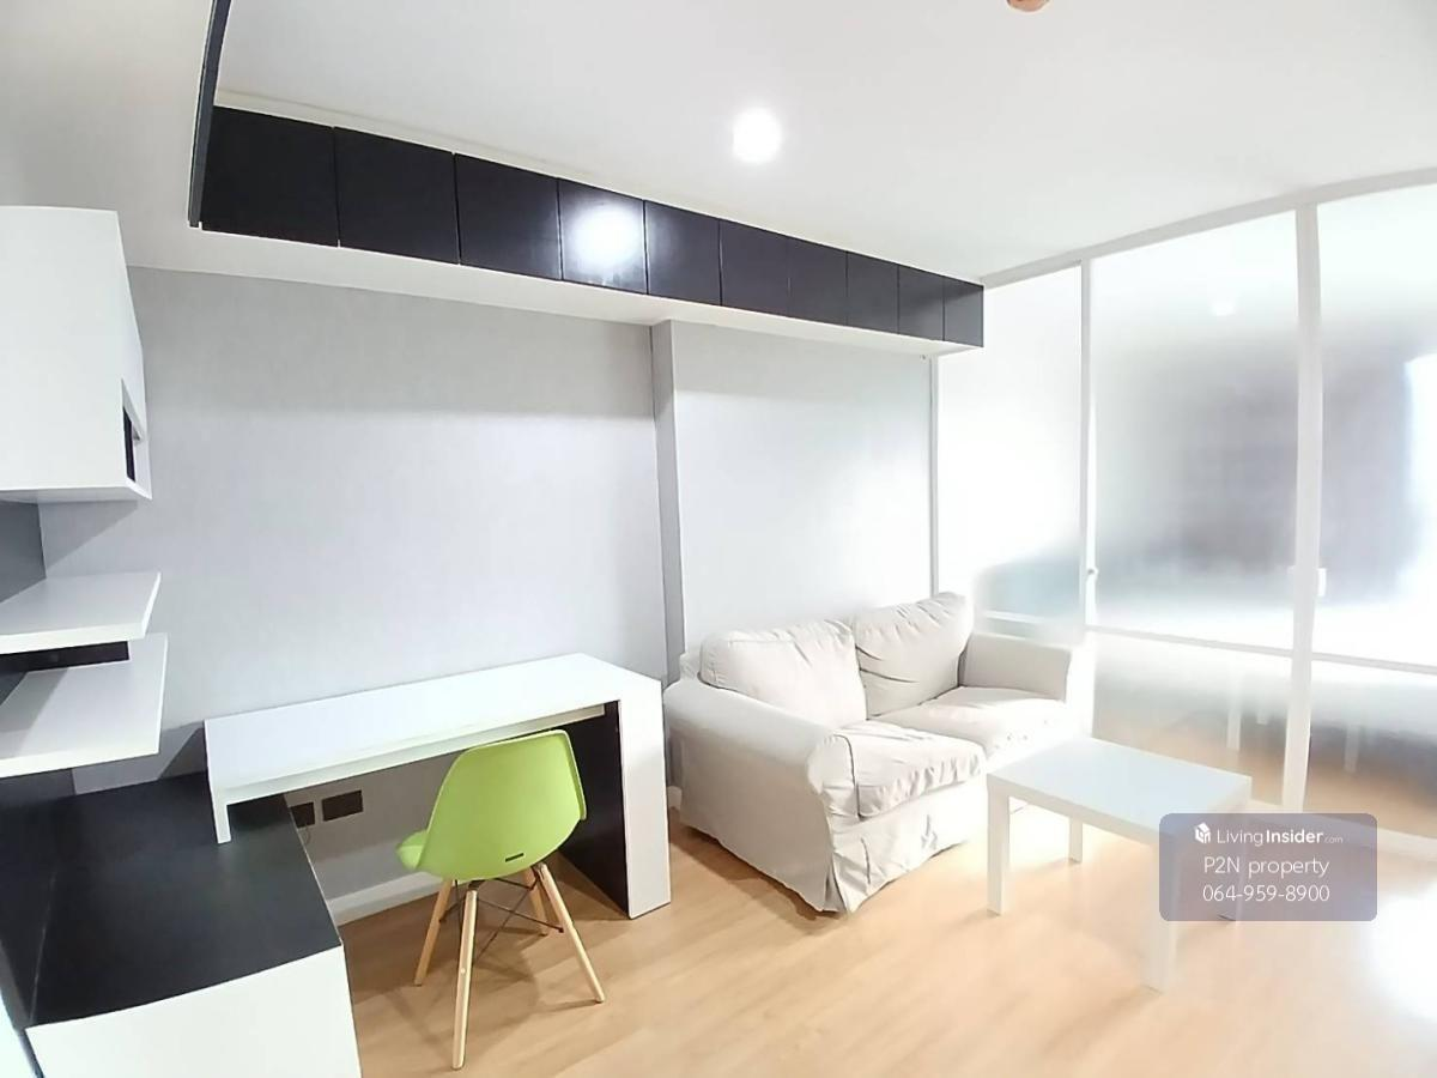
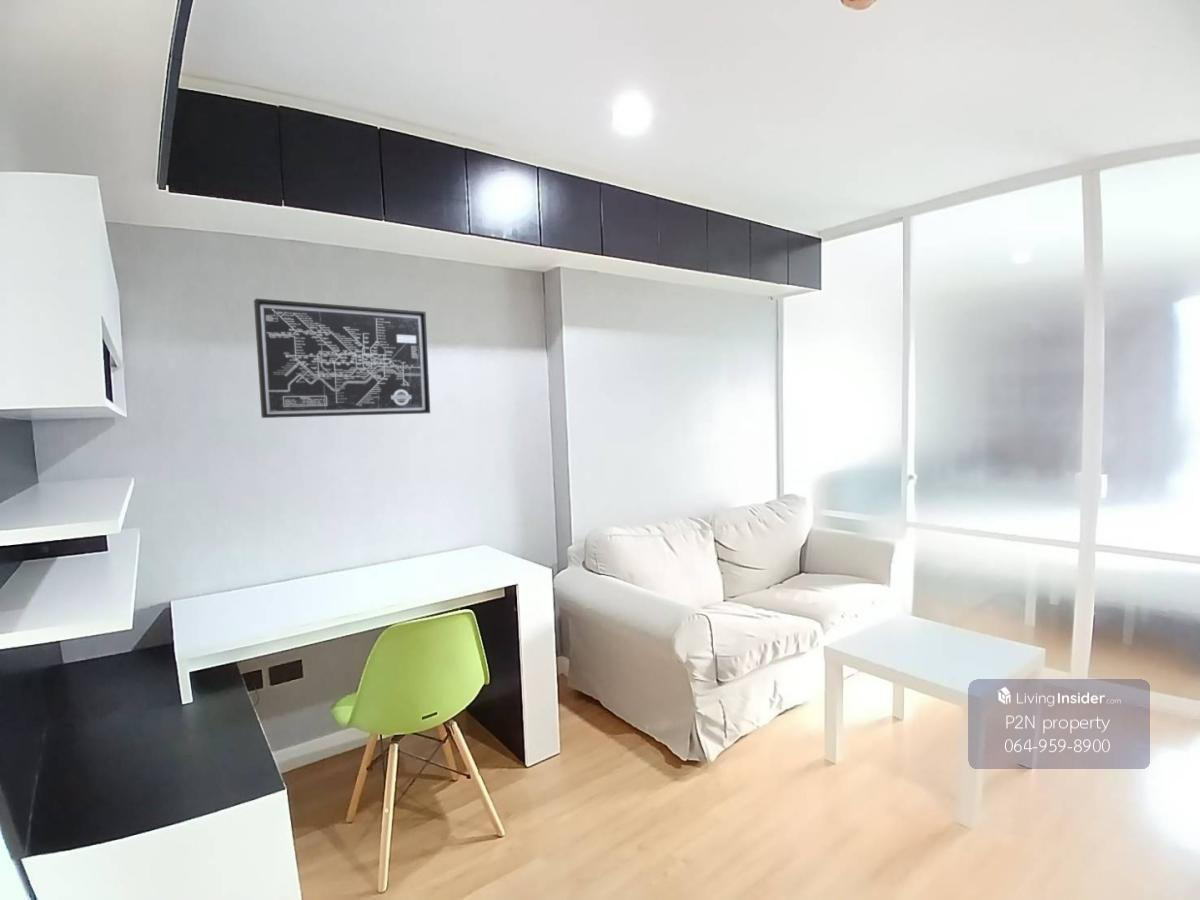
+ wall art [253,298,431,419]
